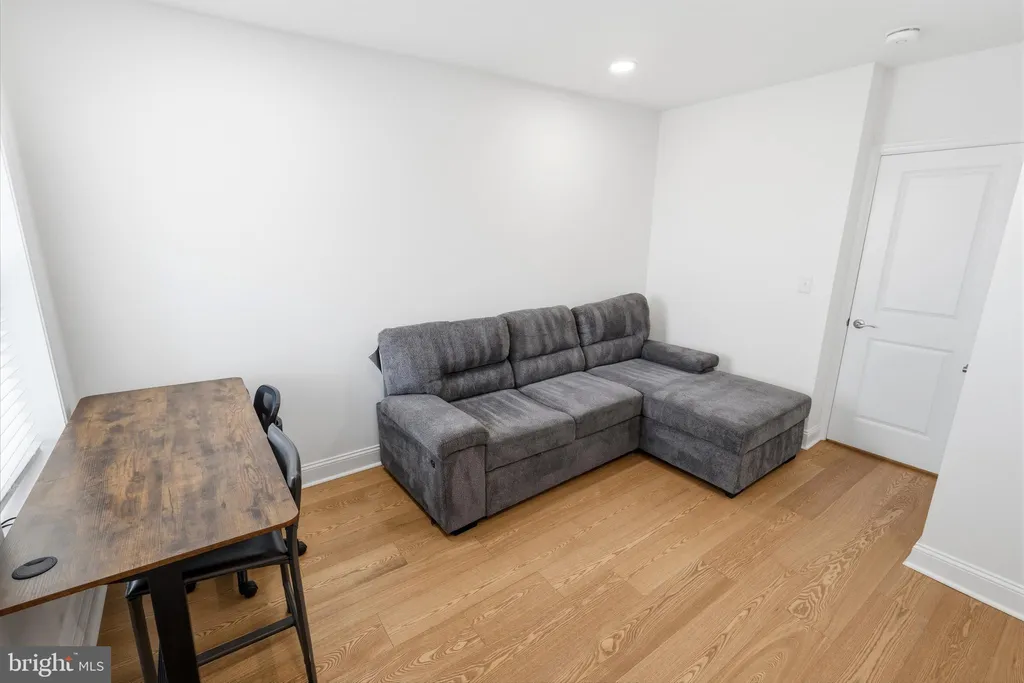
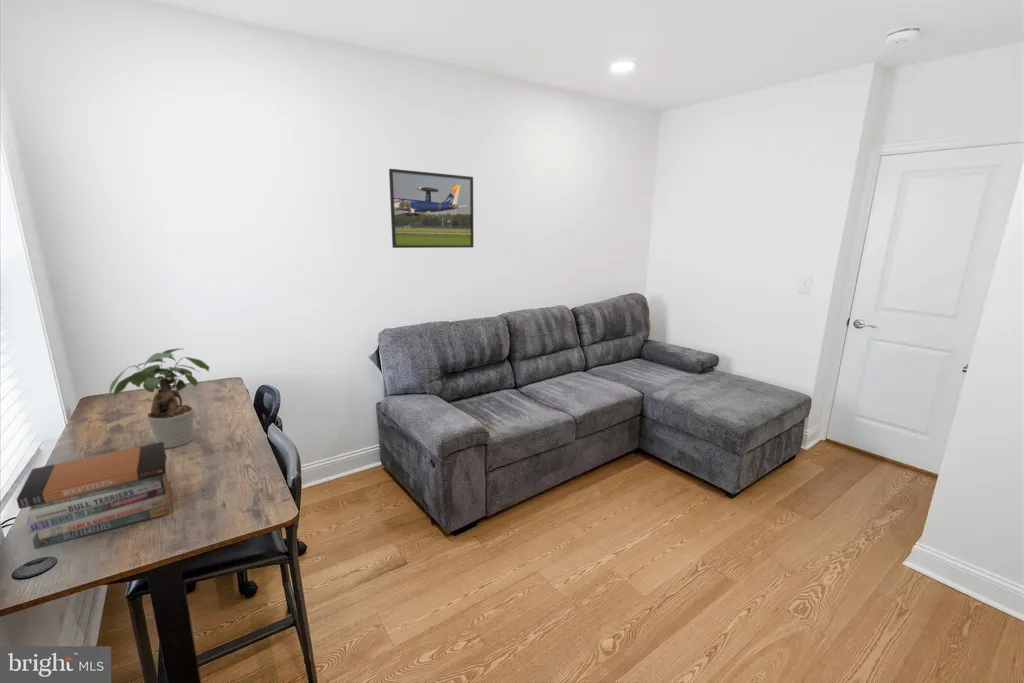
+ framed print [388,168,475,249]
+ book stack [16,442,173,549]
+ potted plant [105,347,210,449]
